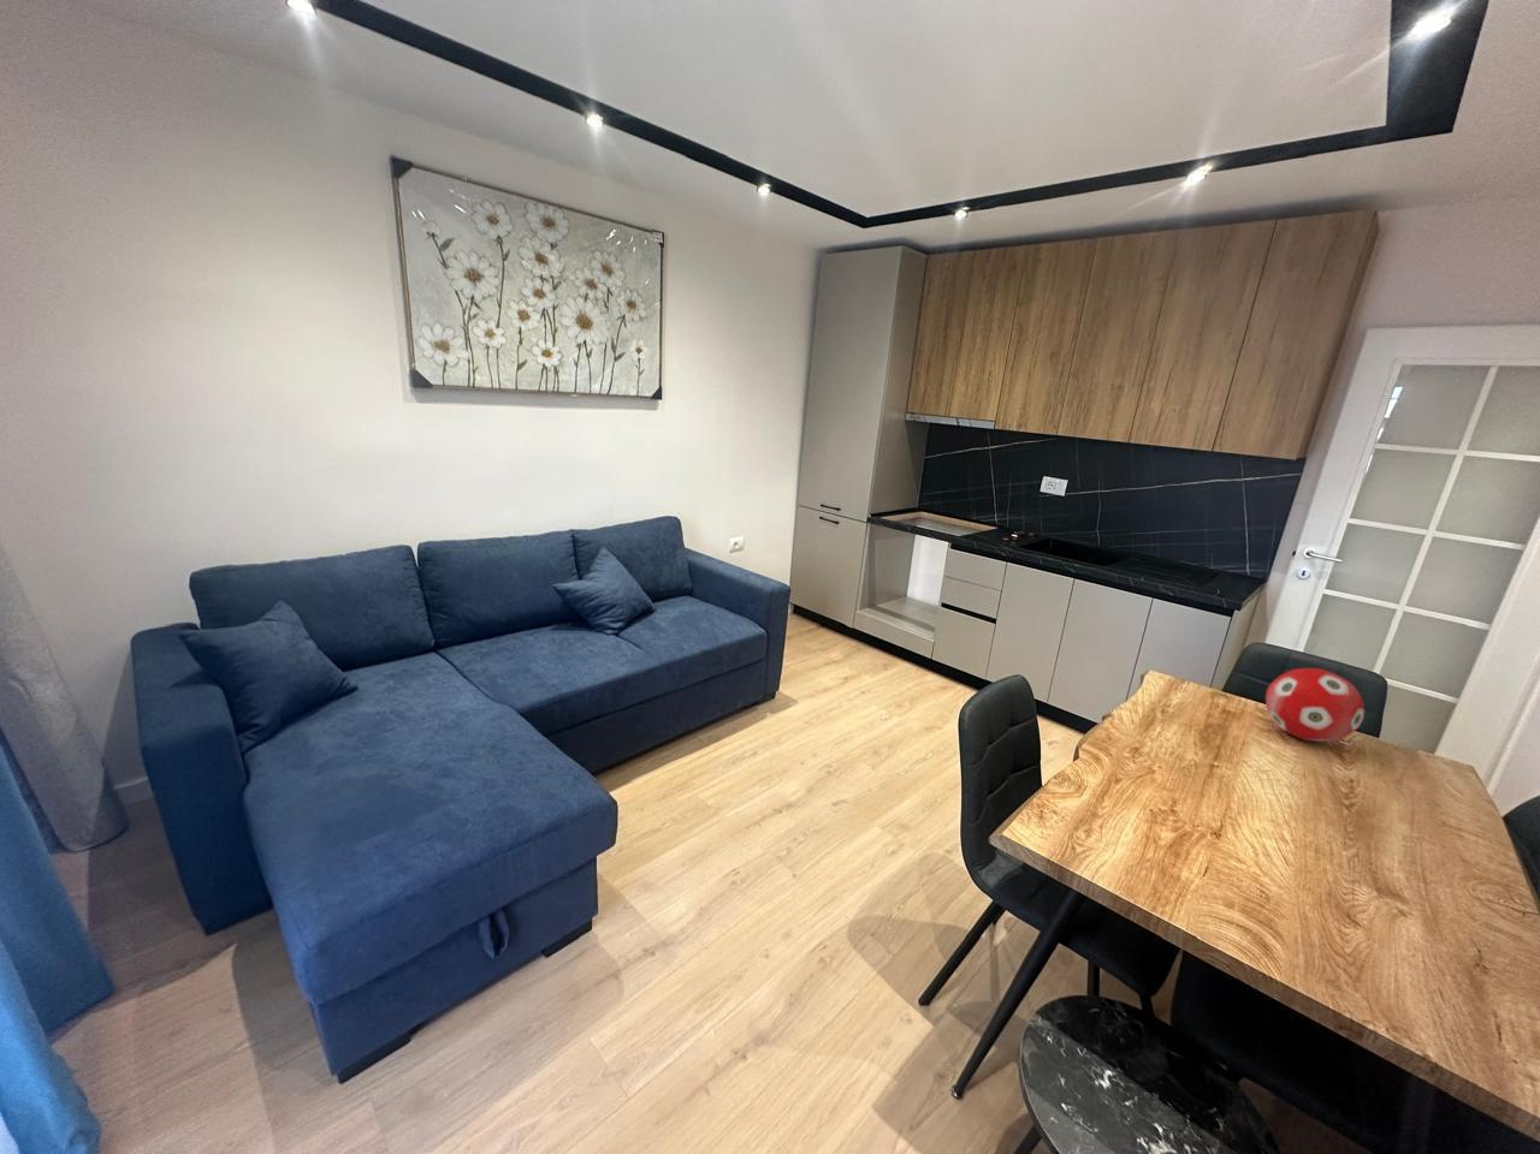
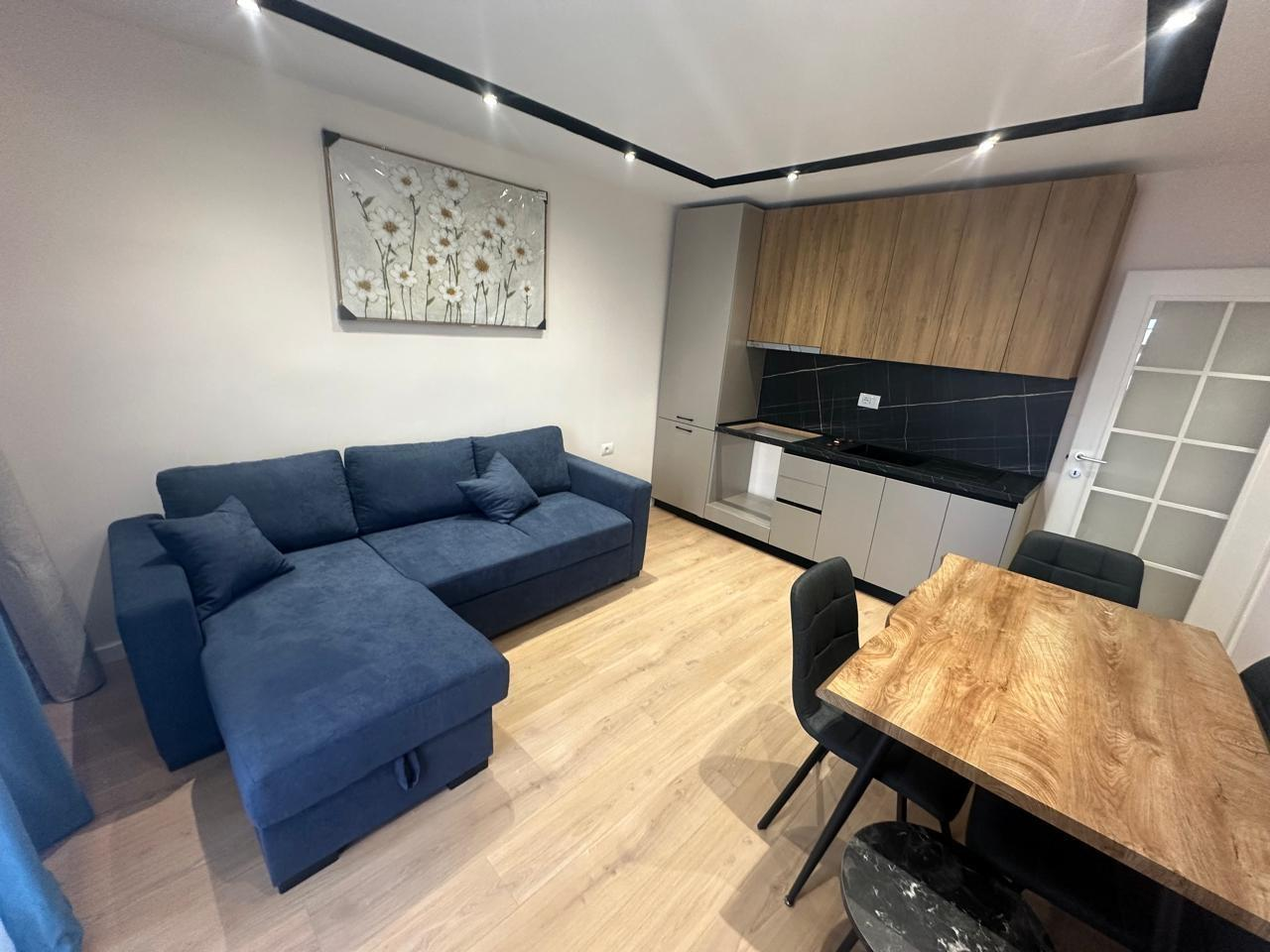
- decorative ball [1265,667,1365,743]
